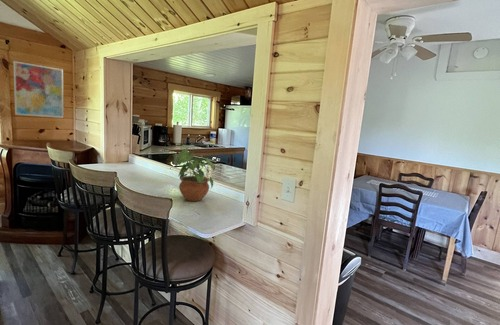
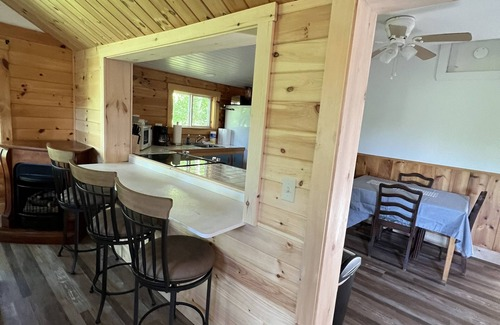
- potted plant [175,147,217,202]
- wall art [12,60,64,119]
